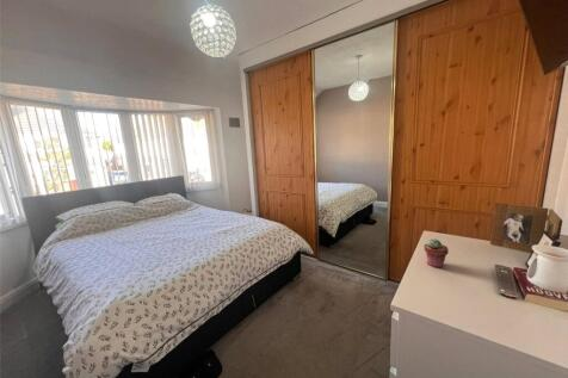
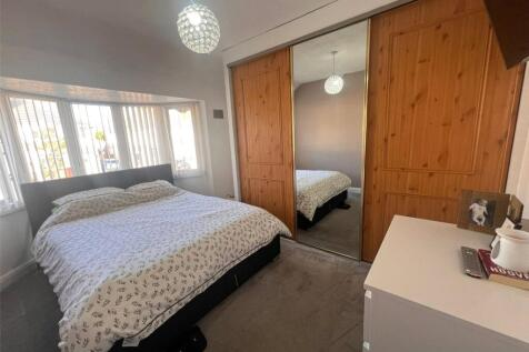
- potted succulent [422,237,450,268]
